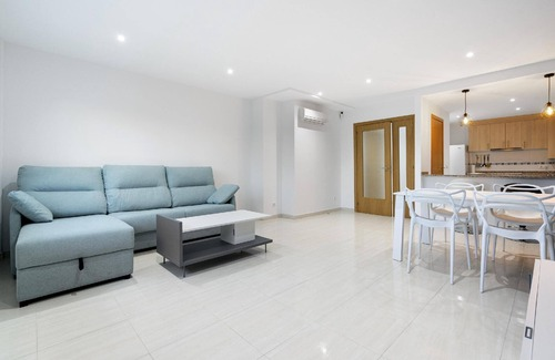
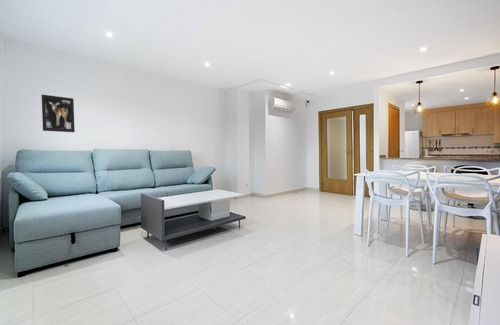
+ wall art [41,94,76,133]
